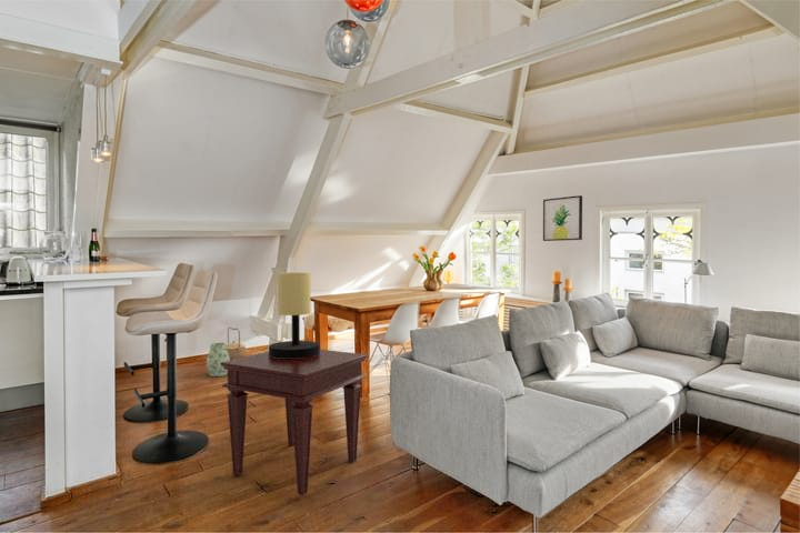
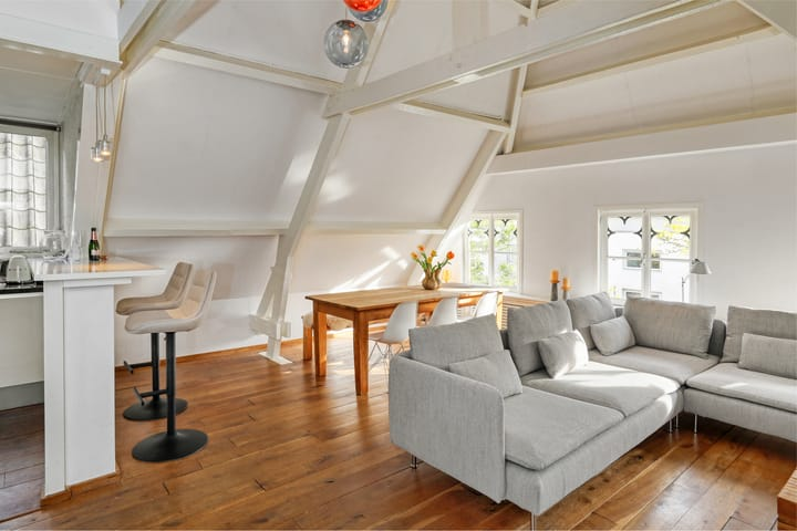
- wall art [542,194,583,242]
- table lamp [268,272,321,359]
- basket [226,326,247,361]
- side table [220,349,369,496]
- vase [206,342,231,378]
